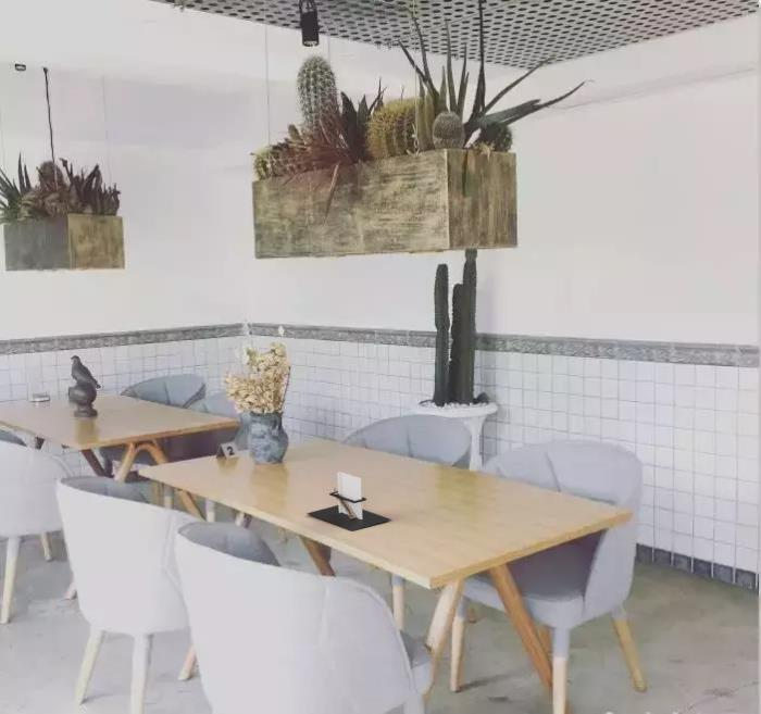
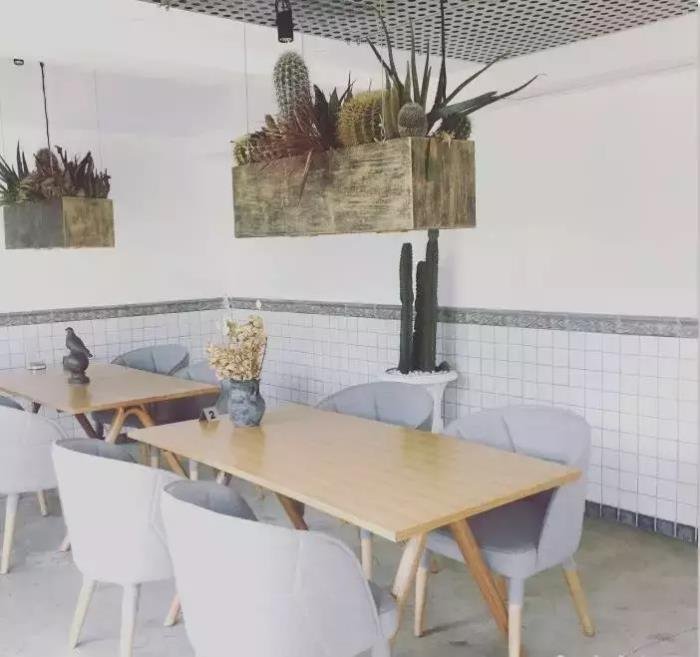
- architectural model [305,472,391,533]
